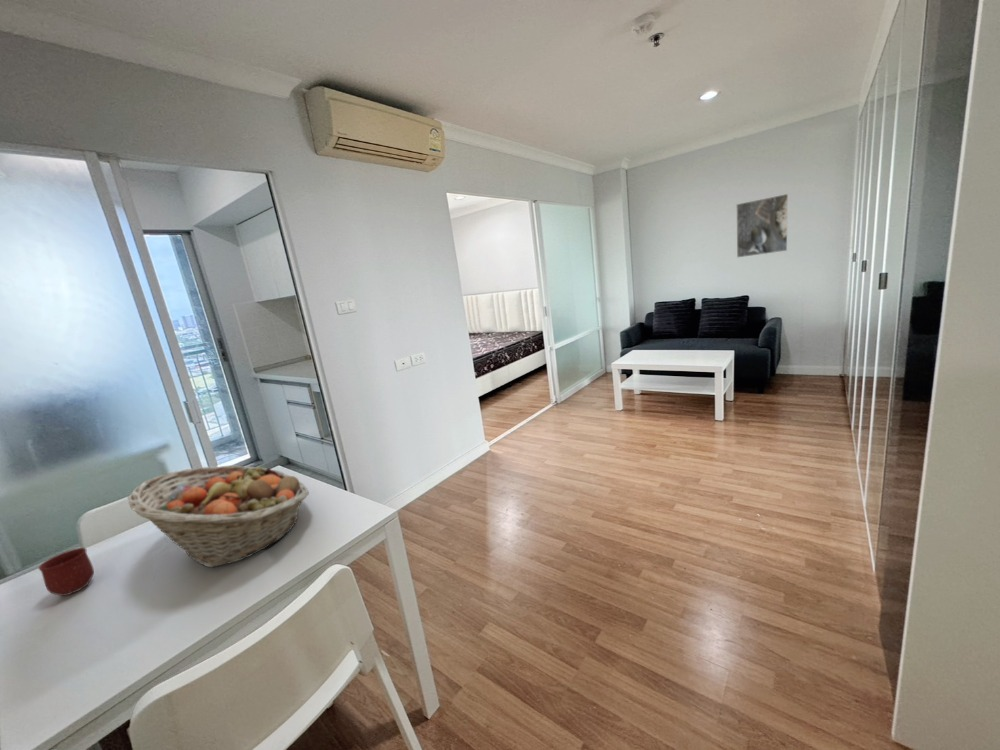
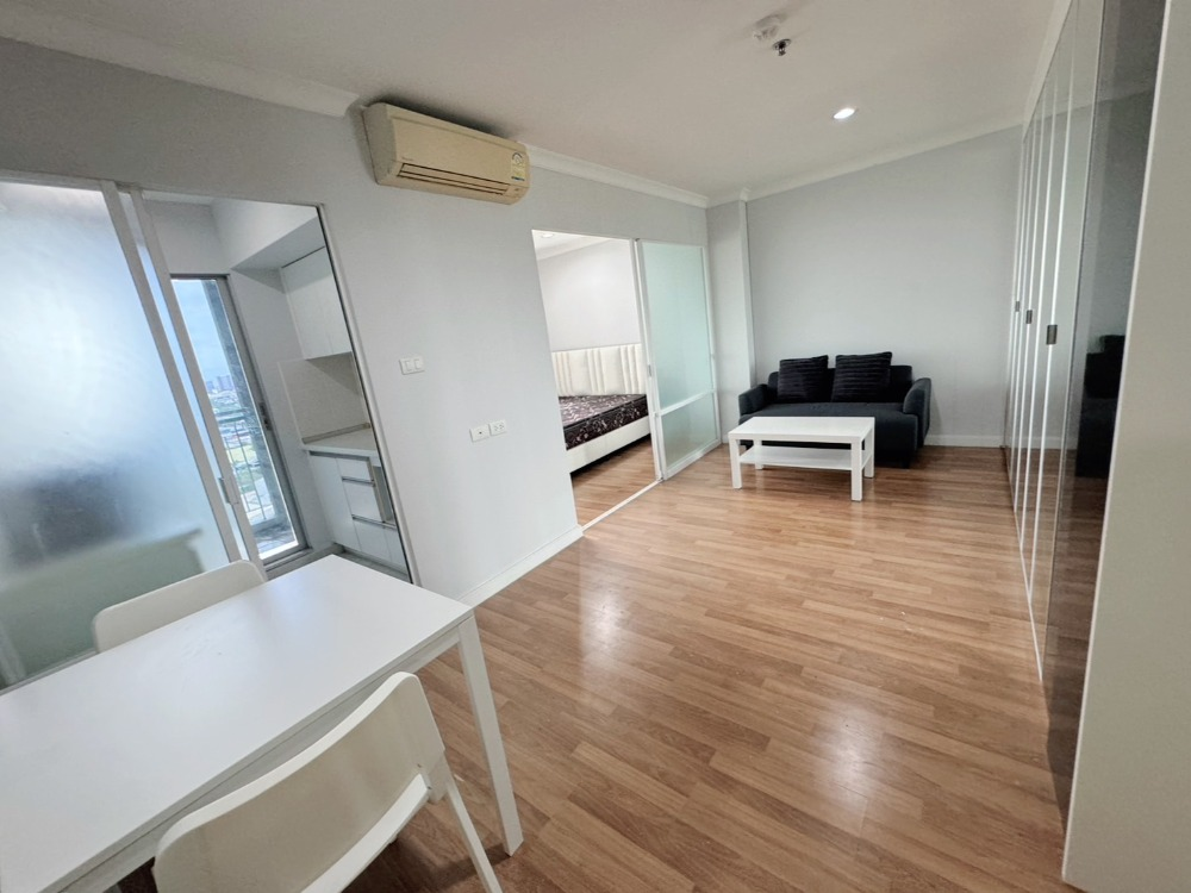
- fruit basket [127,465,310,568]
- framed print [735,193,789,259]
- mug [38,547,95,597]
